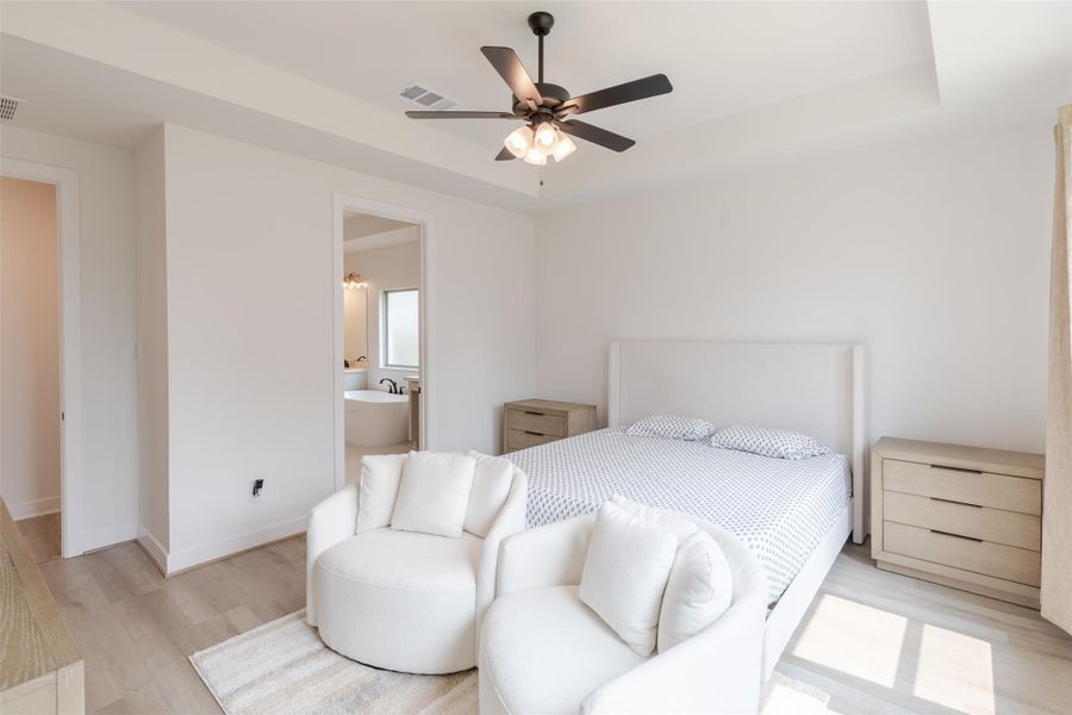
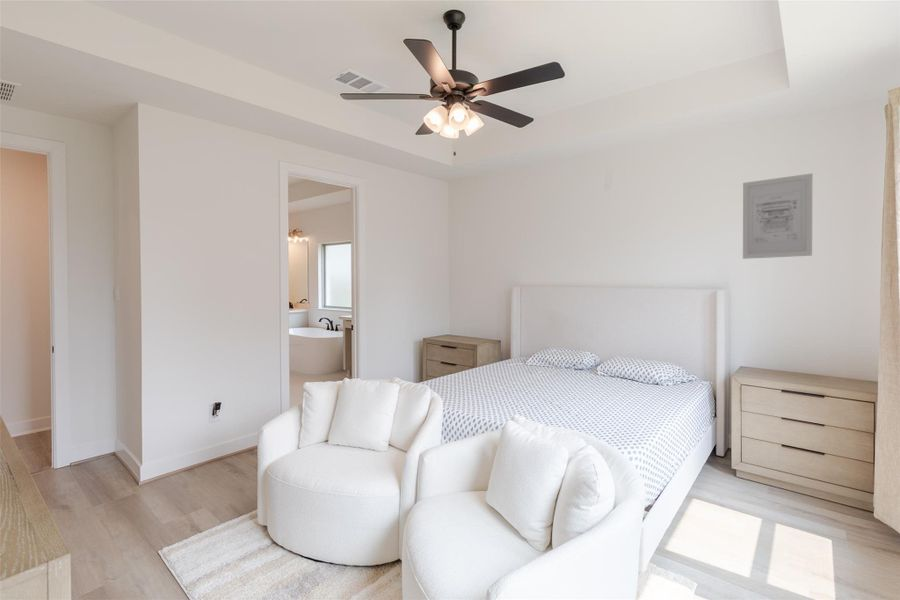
+ wall art [742,172,814,260]
